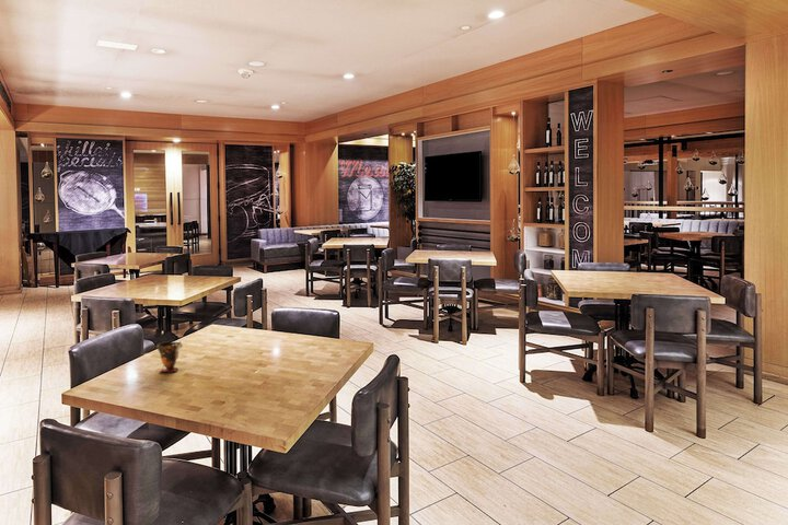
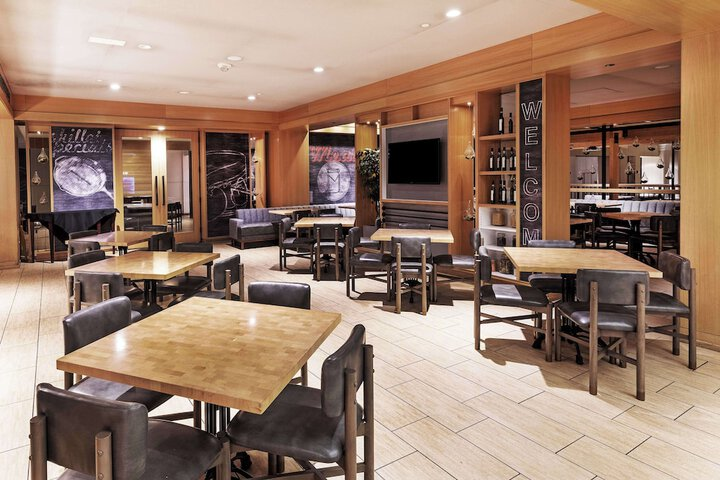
- cup [155,340,184,373]
